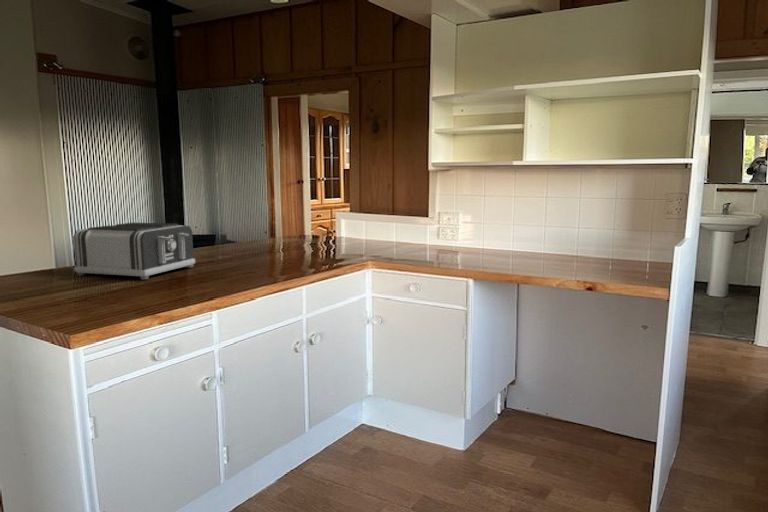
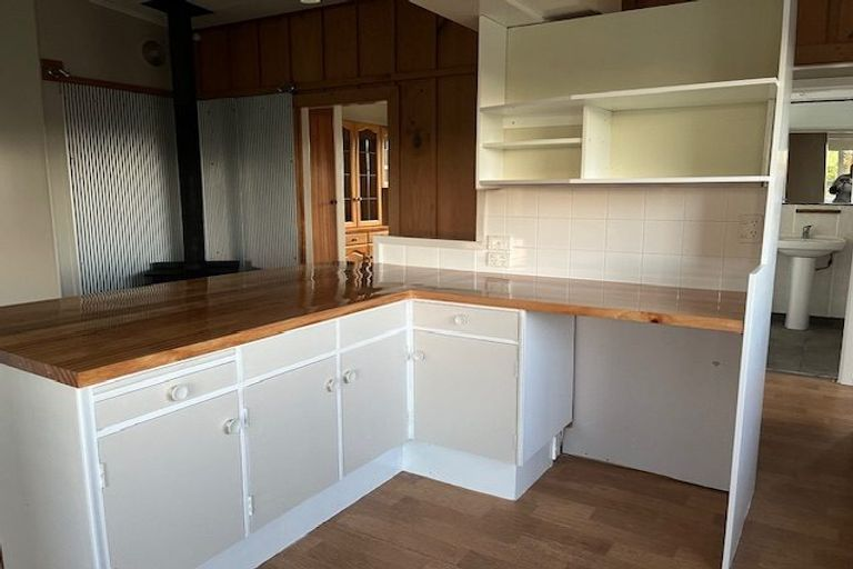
- toaster [73,222,196,281]
